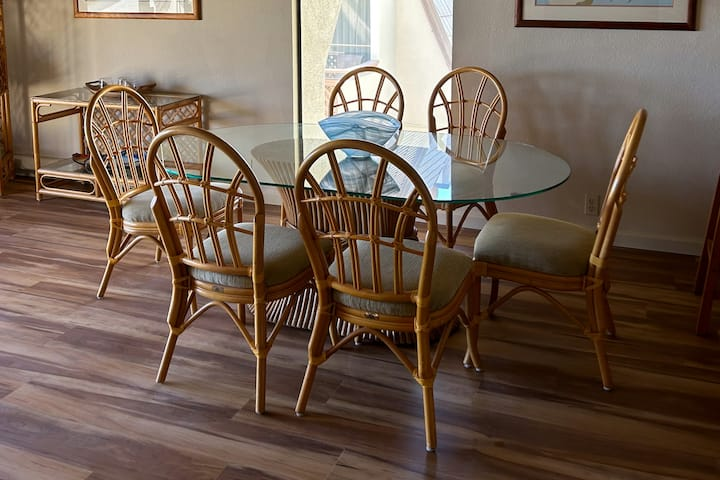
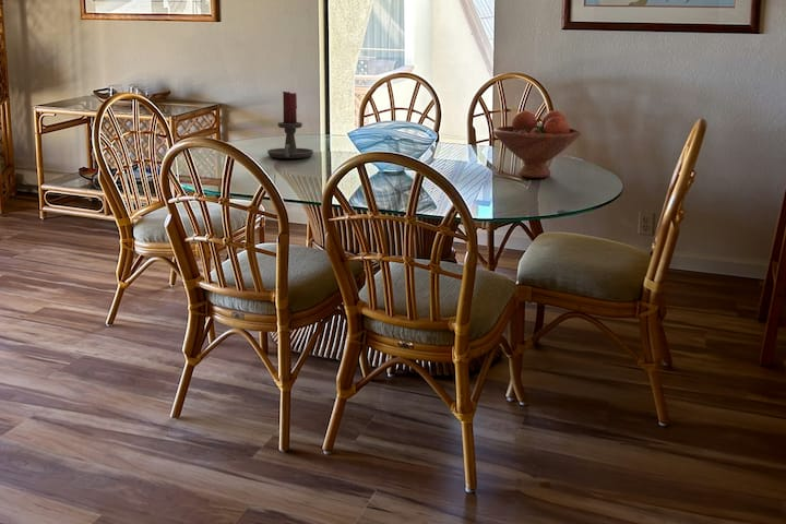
+ fruit bowl [492,110,582,179]
+ candle holder [266,91,314,159]
